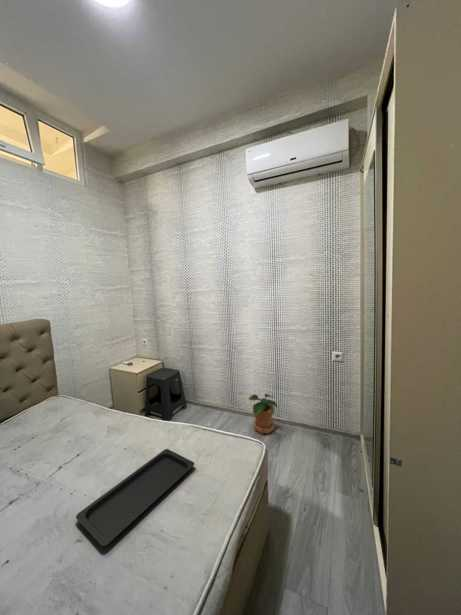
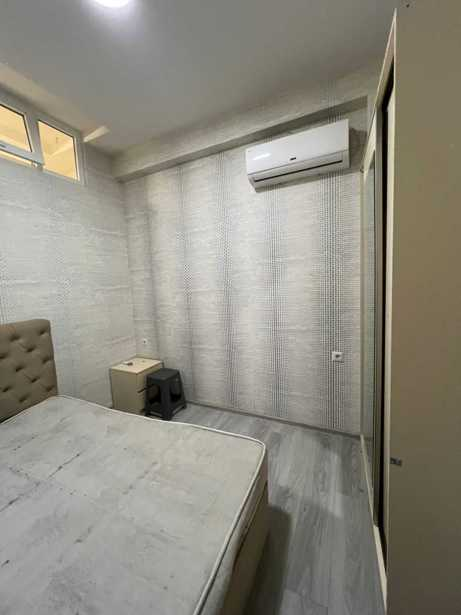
- potted plant [247,393,278,435]
- serving tray [75,448,195,547]
